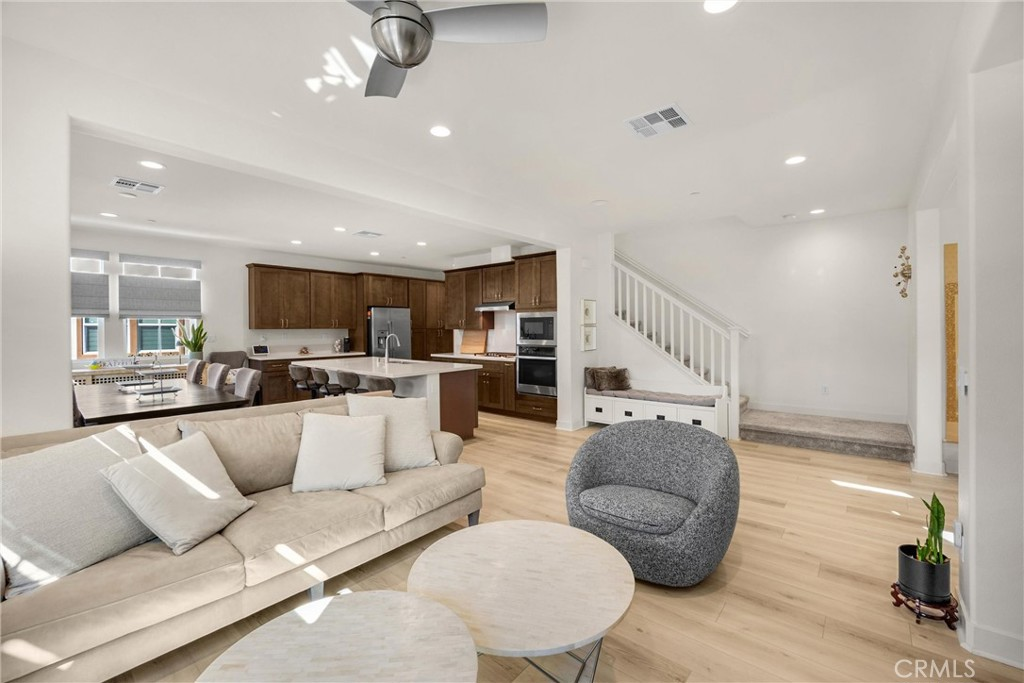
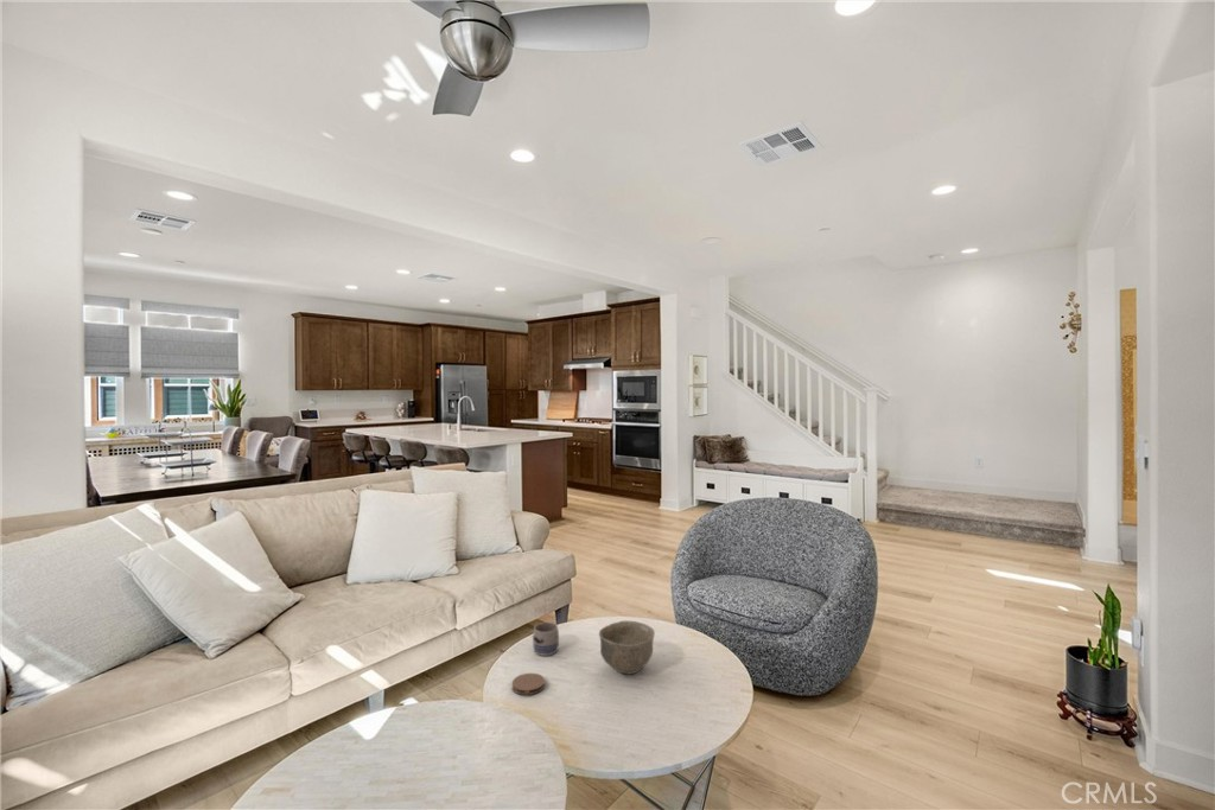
+ mug [532,621,560,657]
+ bowl [598,619,656,675]
+ coaster [511,672,546,696]
